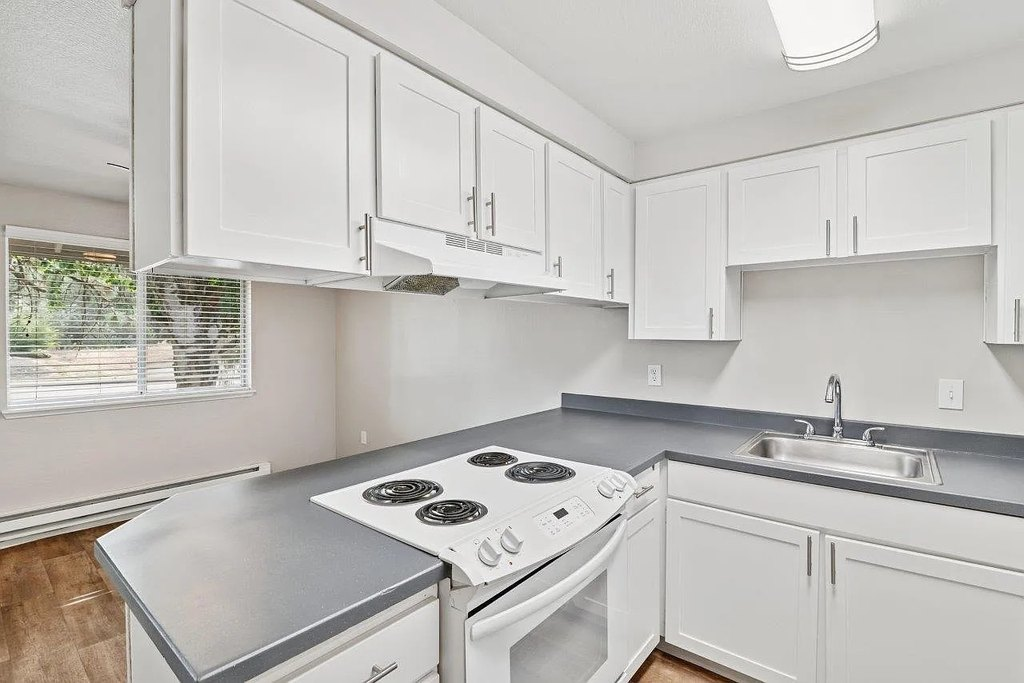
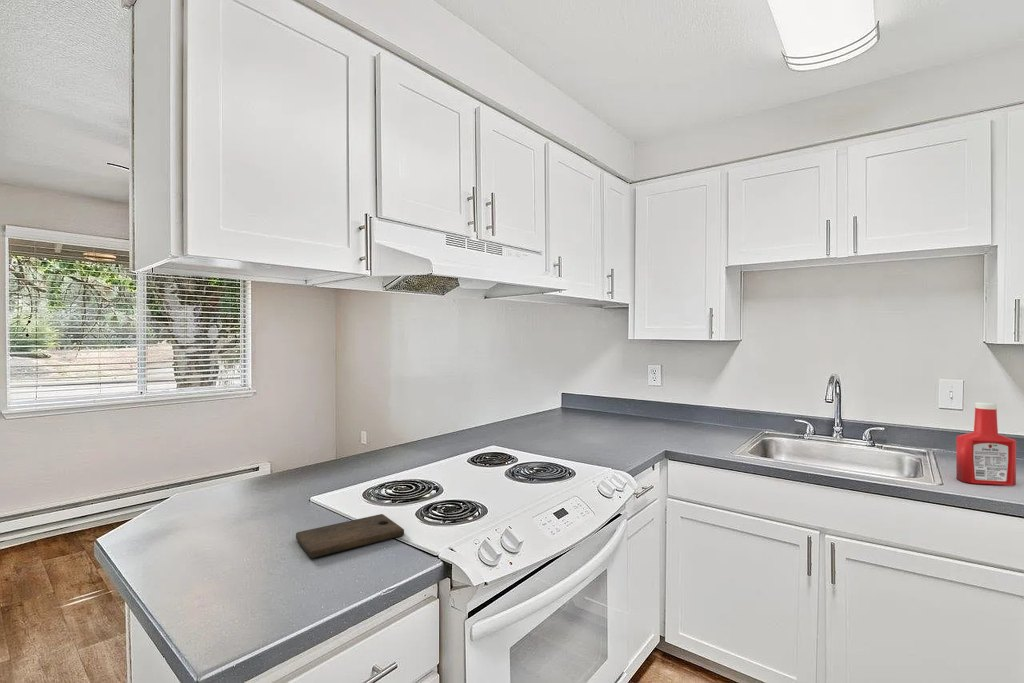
+ soap bottle [955,401,1017,487]
+ cutting board [295,513,405,559]
